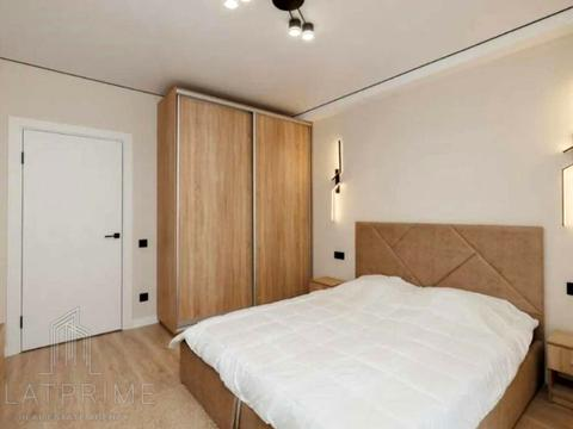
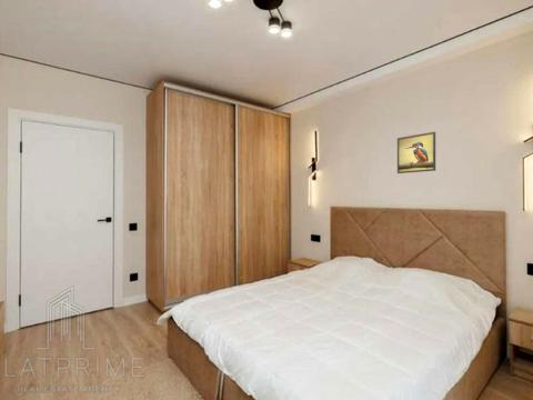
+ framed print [396,131,436,174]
